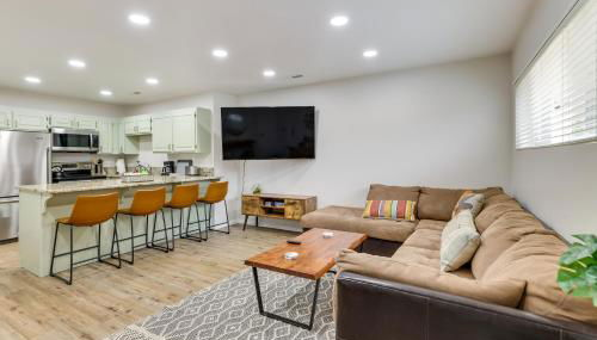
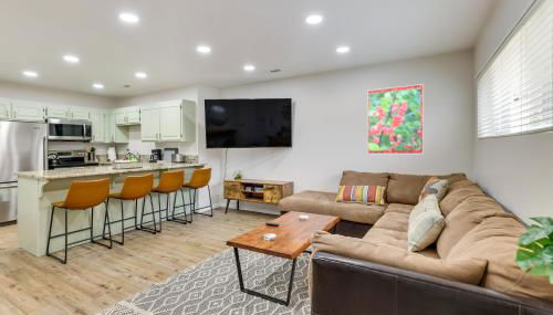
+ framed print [366,83,425,155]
